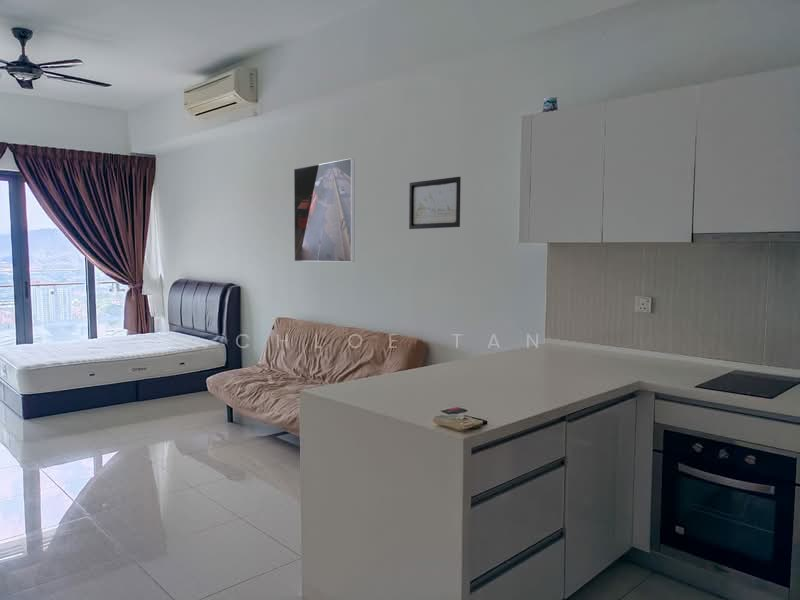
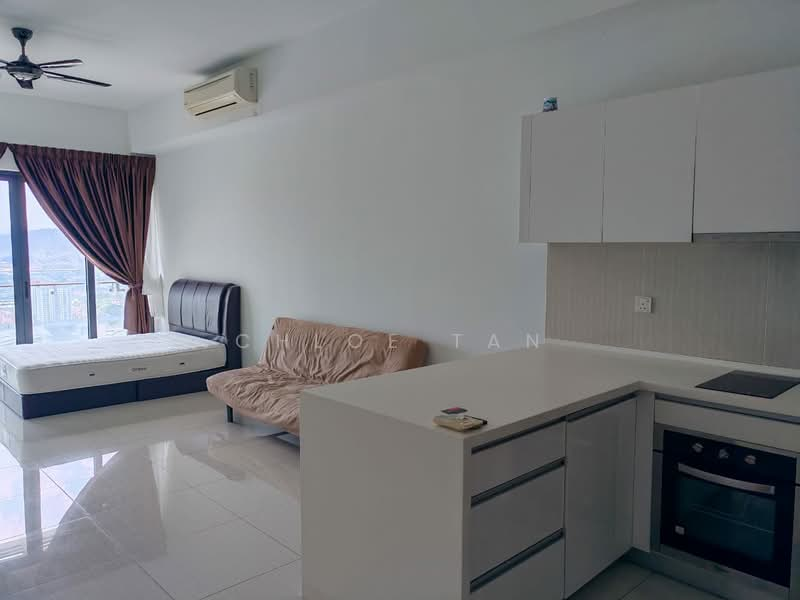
- wall art [408,176,462,230]
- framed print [293,157,356,263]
